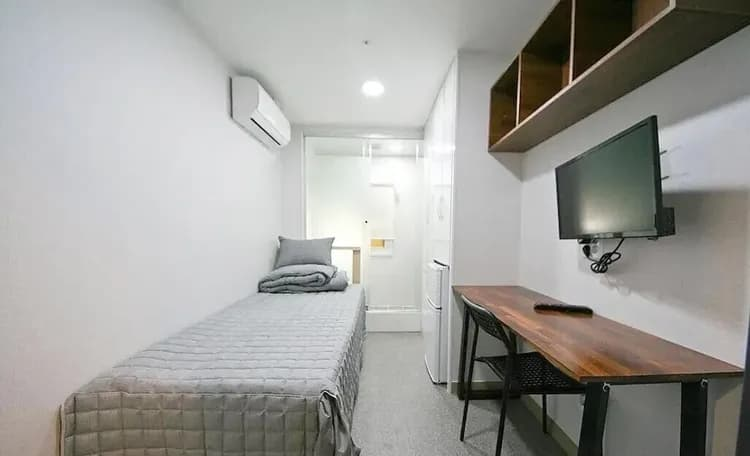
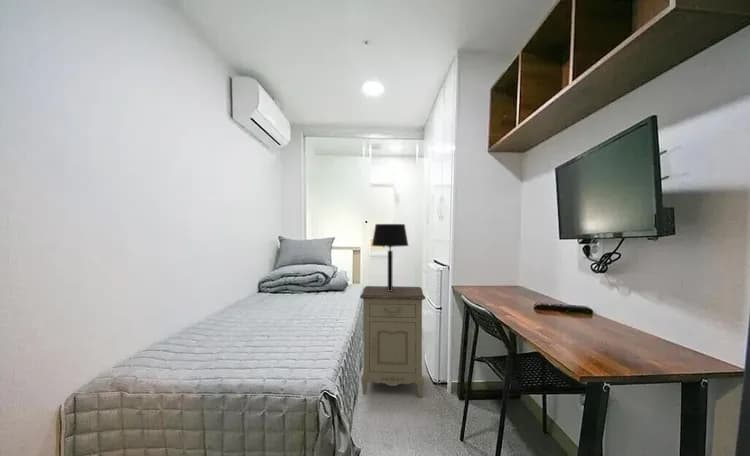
+ table lamp [371,223,409,291]
+ nightstand [359,285,427,398]
